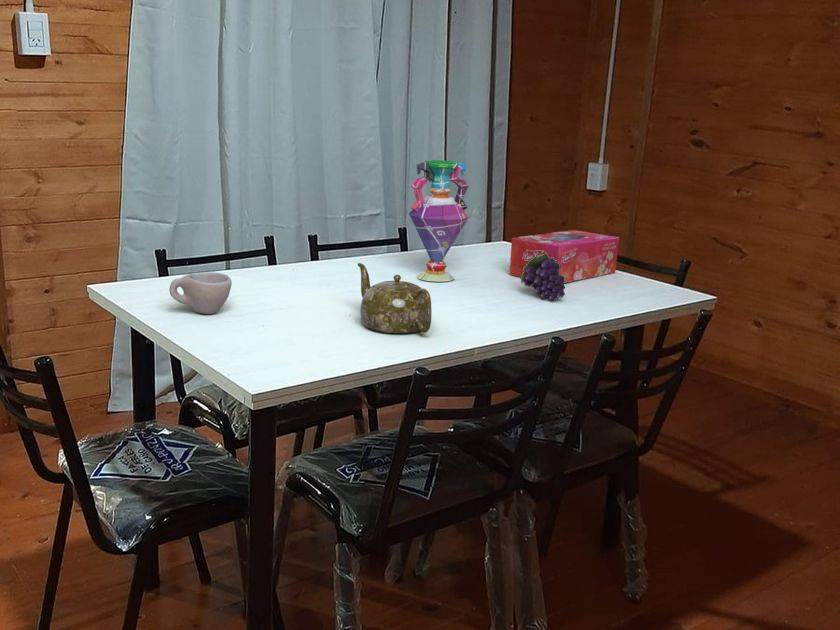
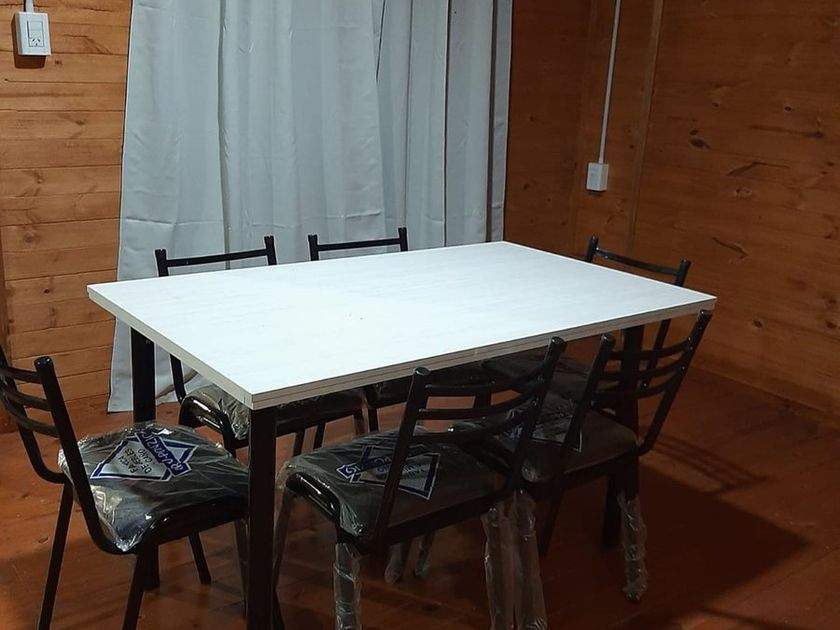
- vase [408,159,470,283]
- fruit [520,253,566,302]
- cup [168,271,233,315]
- tissue box [508,229,620,284]
- teapot [357,262,433,334]
